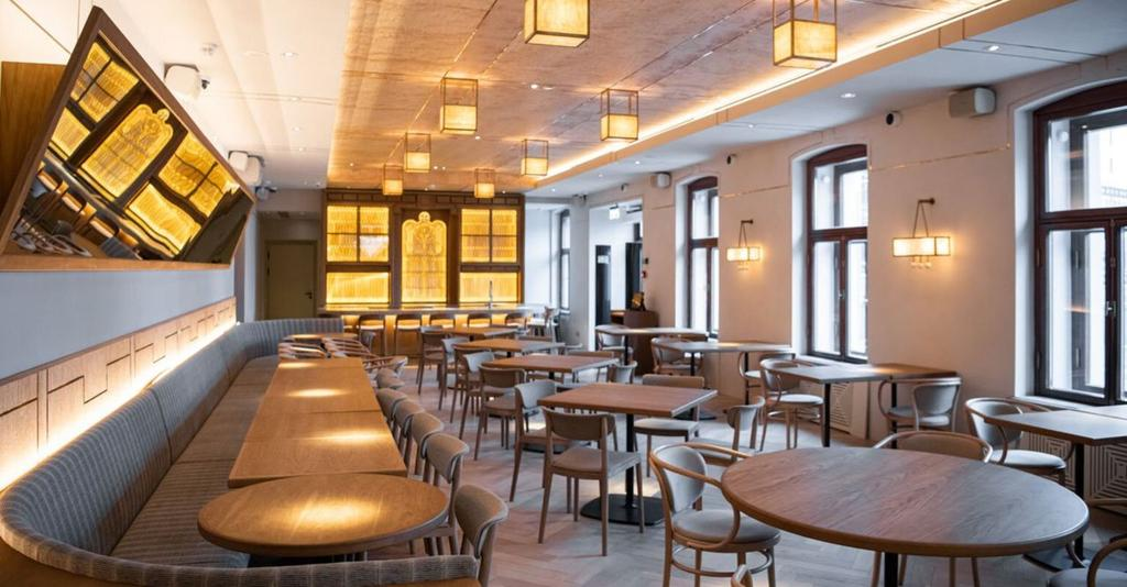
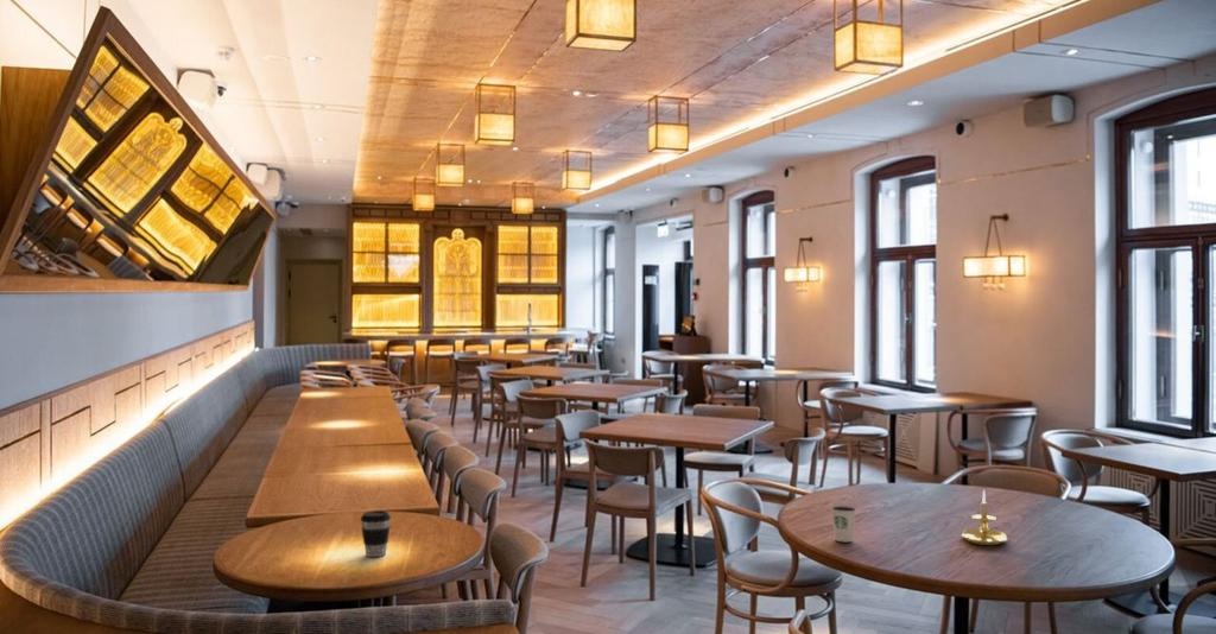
+ candle holder [961,488,1008,546]
+ coffee cup [360,509,392,558]
+ dixie cup [830,505,857,543]
